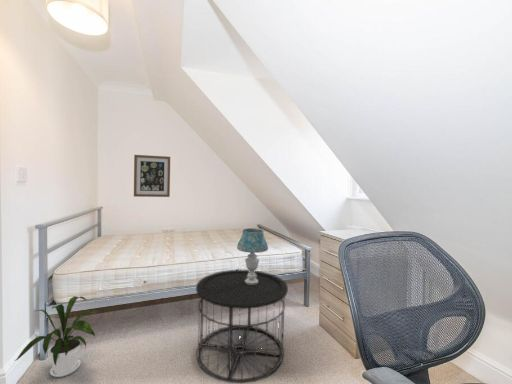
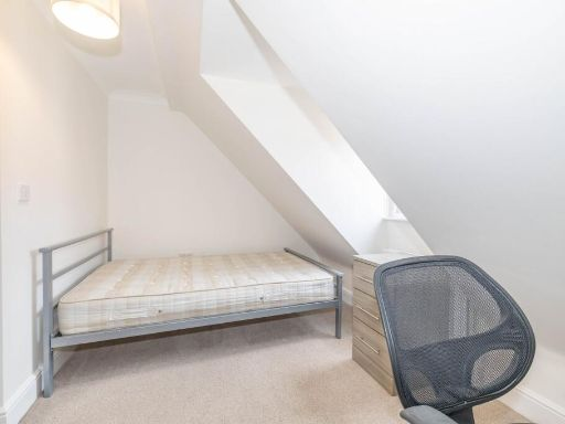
- table lamp [236,228,269,284]
- side table [195,269,289,384]
- house plant [14,295,99,378]
- wall art [133,154,171,198]
